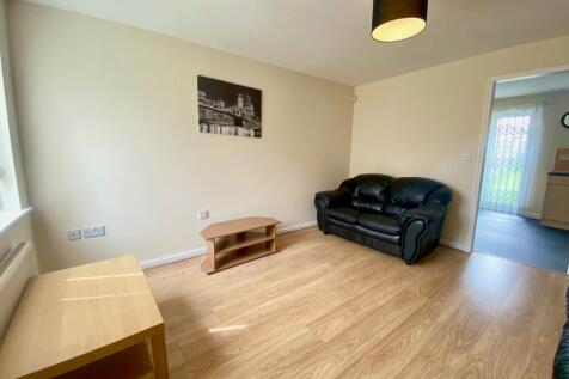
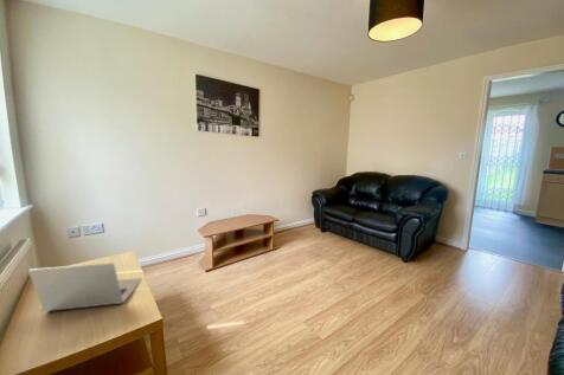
+ laptop [27,261,143,312]
